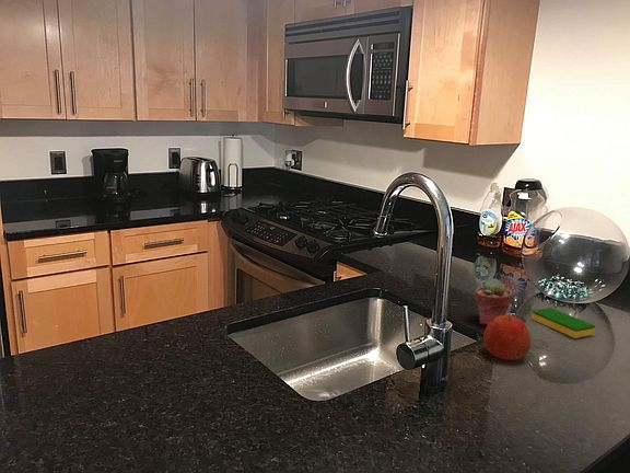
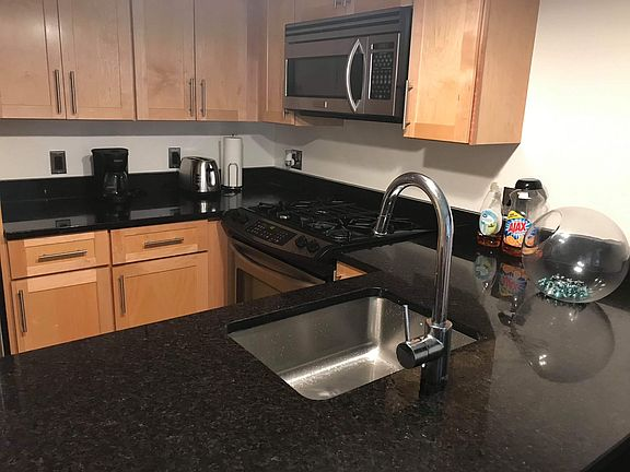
- potted succulent [474,277,513,326]
- apple [482,313,532,361]
- dish sponge [530,307,596,339]
